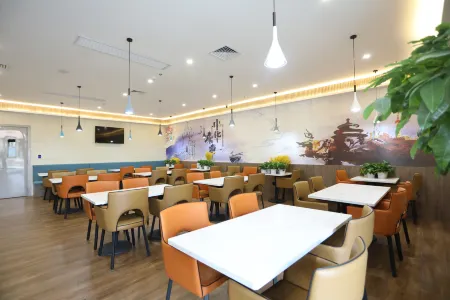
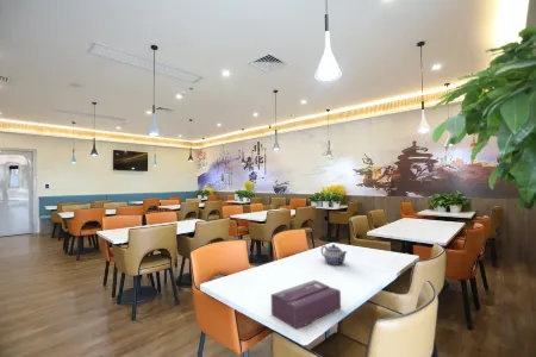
+ tissue box [270,278,342,331]
+ teapot [320,243,348,267]
